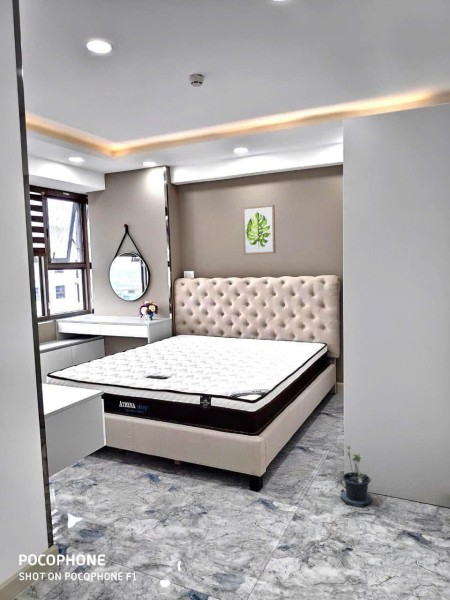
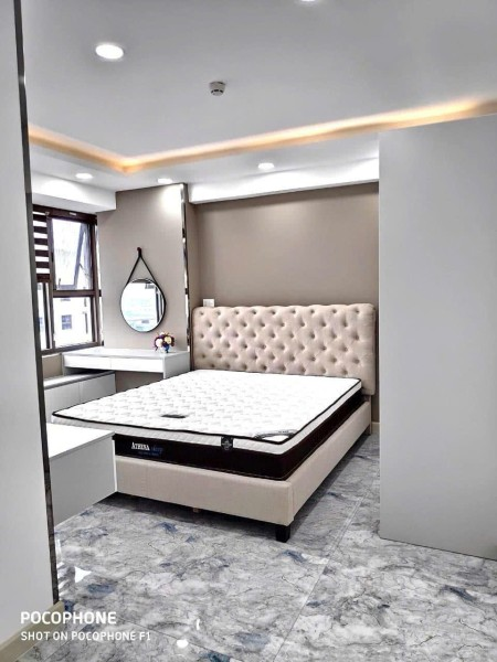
- wall art [242,204,277,256]
- potted plant [339,445,374,508]
